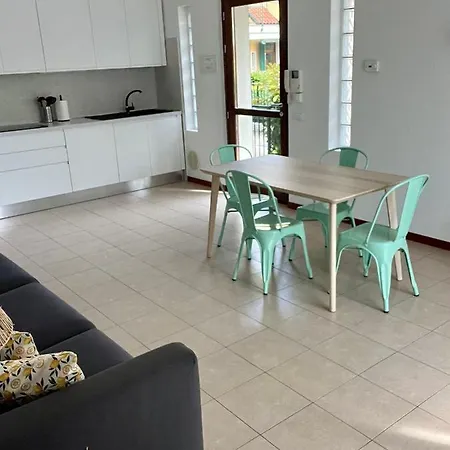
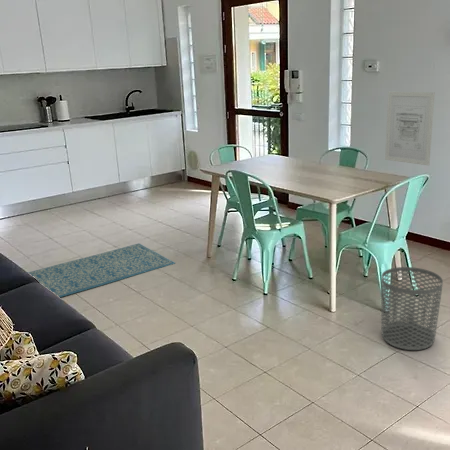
+ waste bin [380,266,444,351]
+ wall art [384,91,436,167]
+ rug [27,242,176,298]
